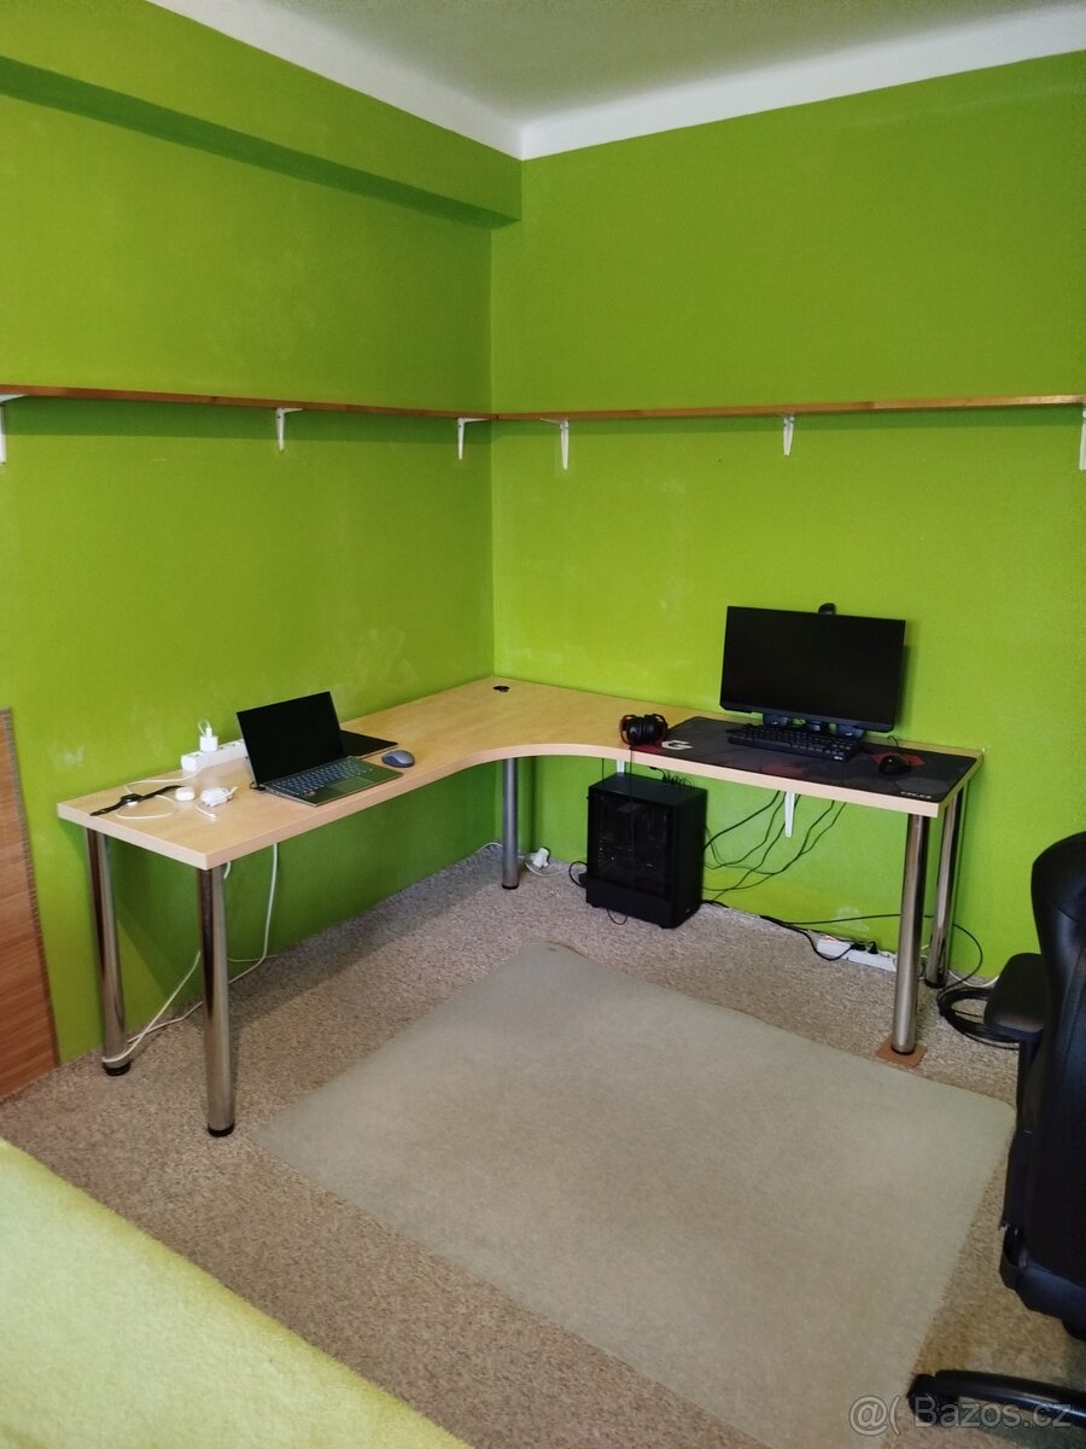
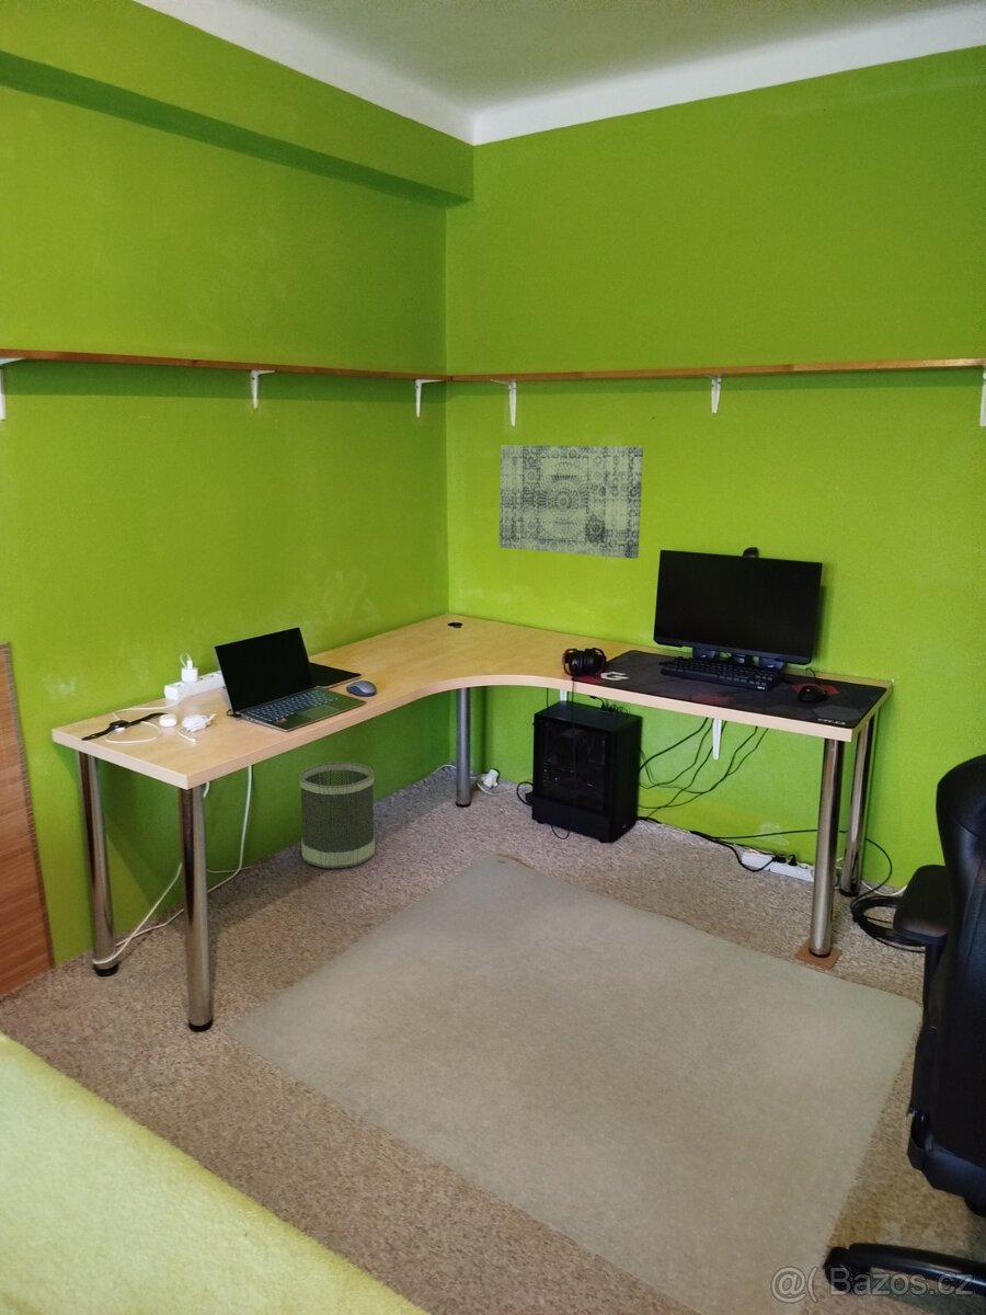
+ wall art [498,444,644,560]
+ wastebasket [298,761,376,869]
